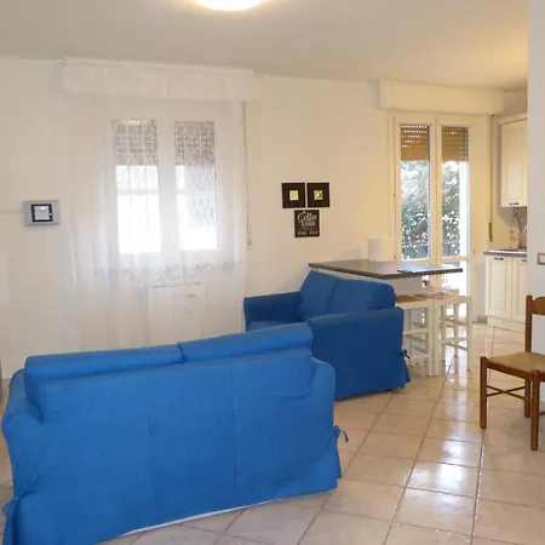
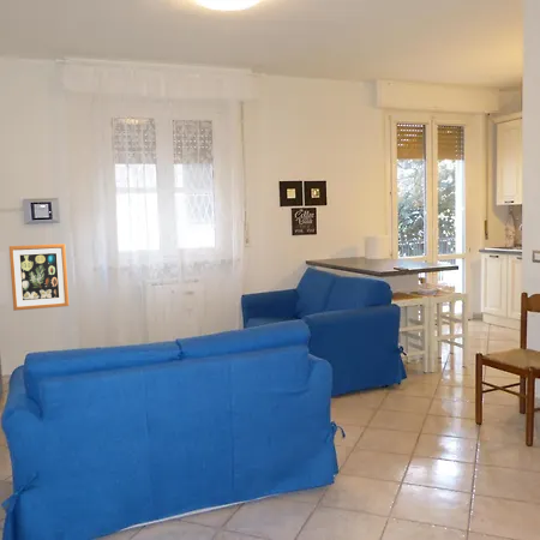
+ wall art [8,242,70,312]
